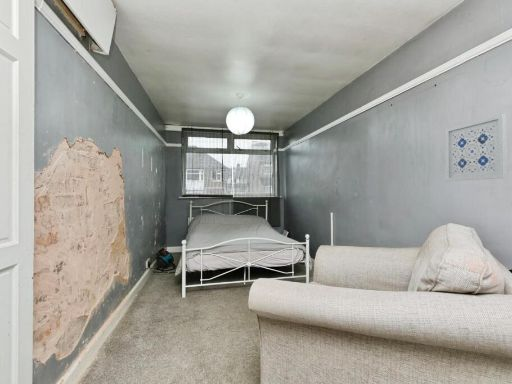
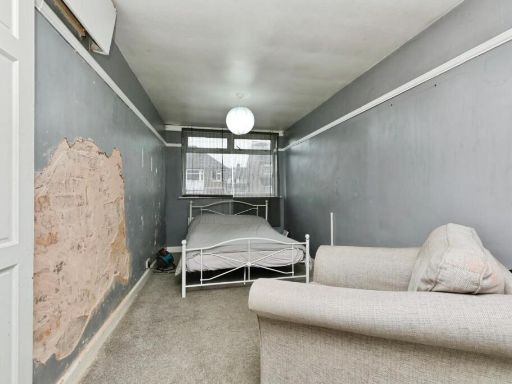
- wall art [444,113,508,182]
